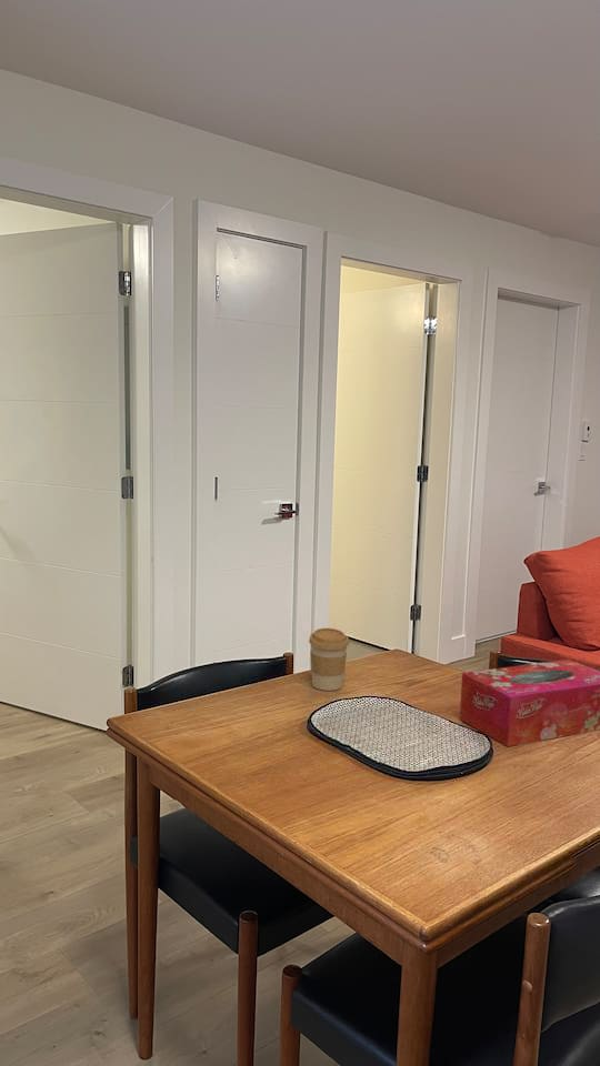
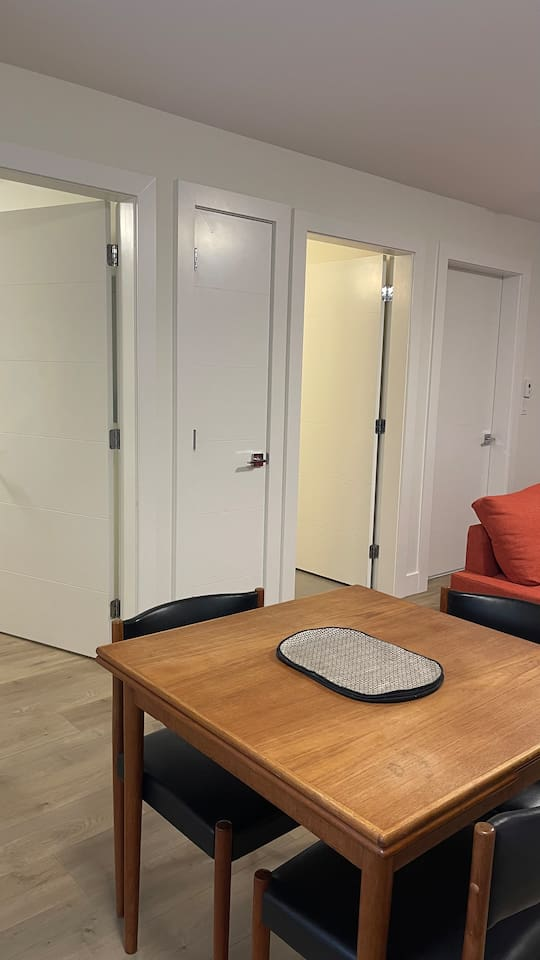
- coffee cup [308,627,350,692]
- tissue box [459,658,600,748]
